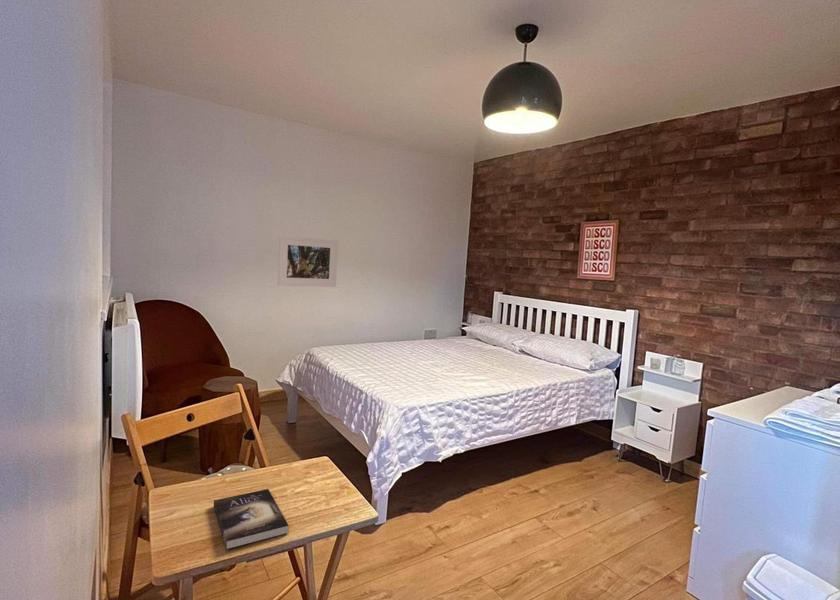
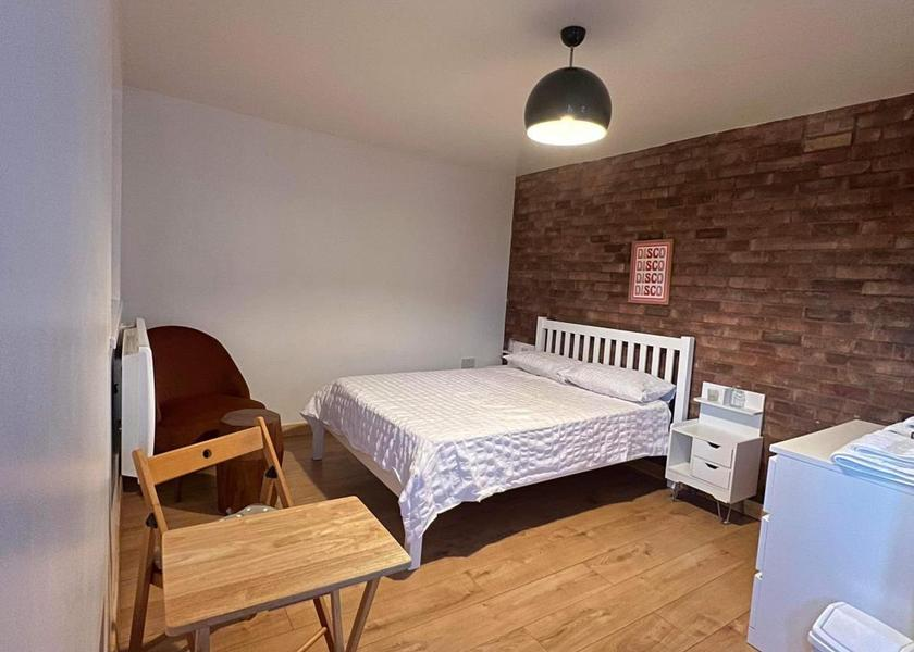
- book [213,488,290,550]
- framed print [277,235,339,288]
